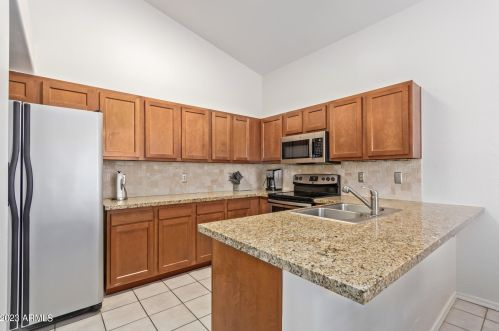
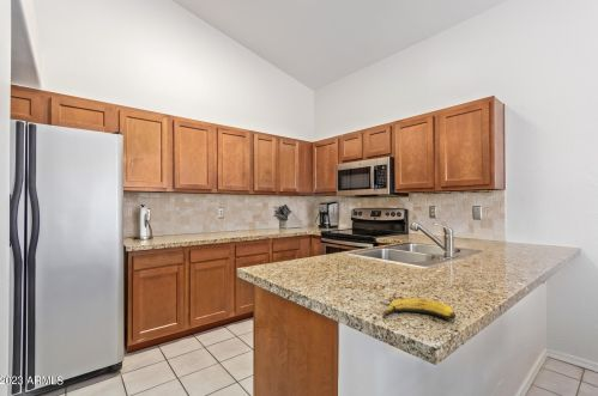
+ banana [382,297,457,321]
